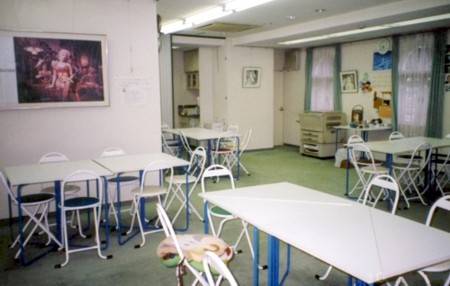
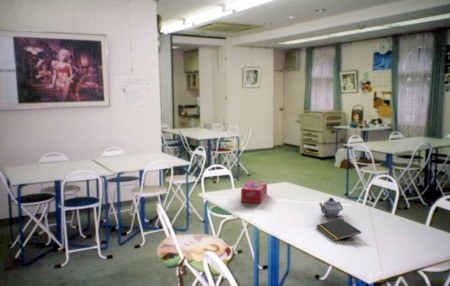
+ notepad [315,217,362,242]
+ teapot [318,197,344,218]
+ tissue box [240,180,268,204]
